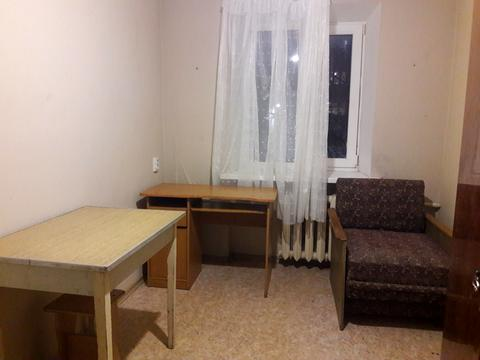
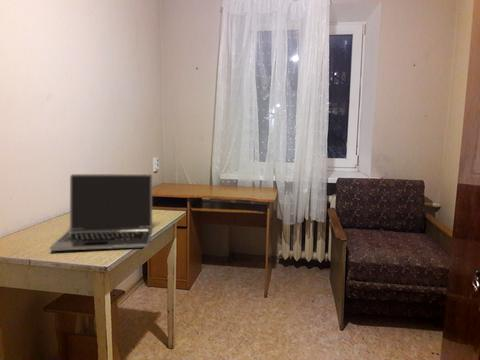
+ laptop [49,173,153,252]
